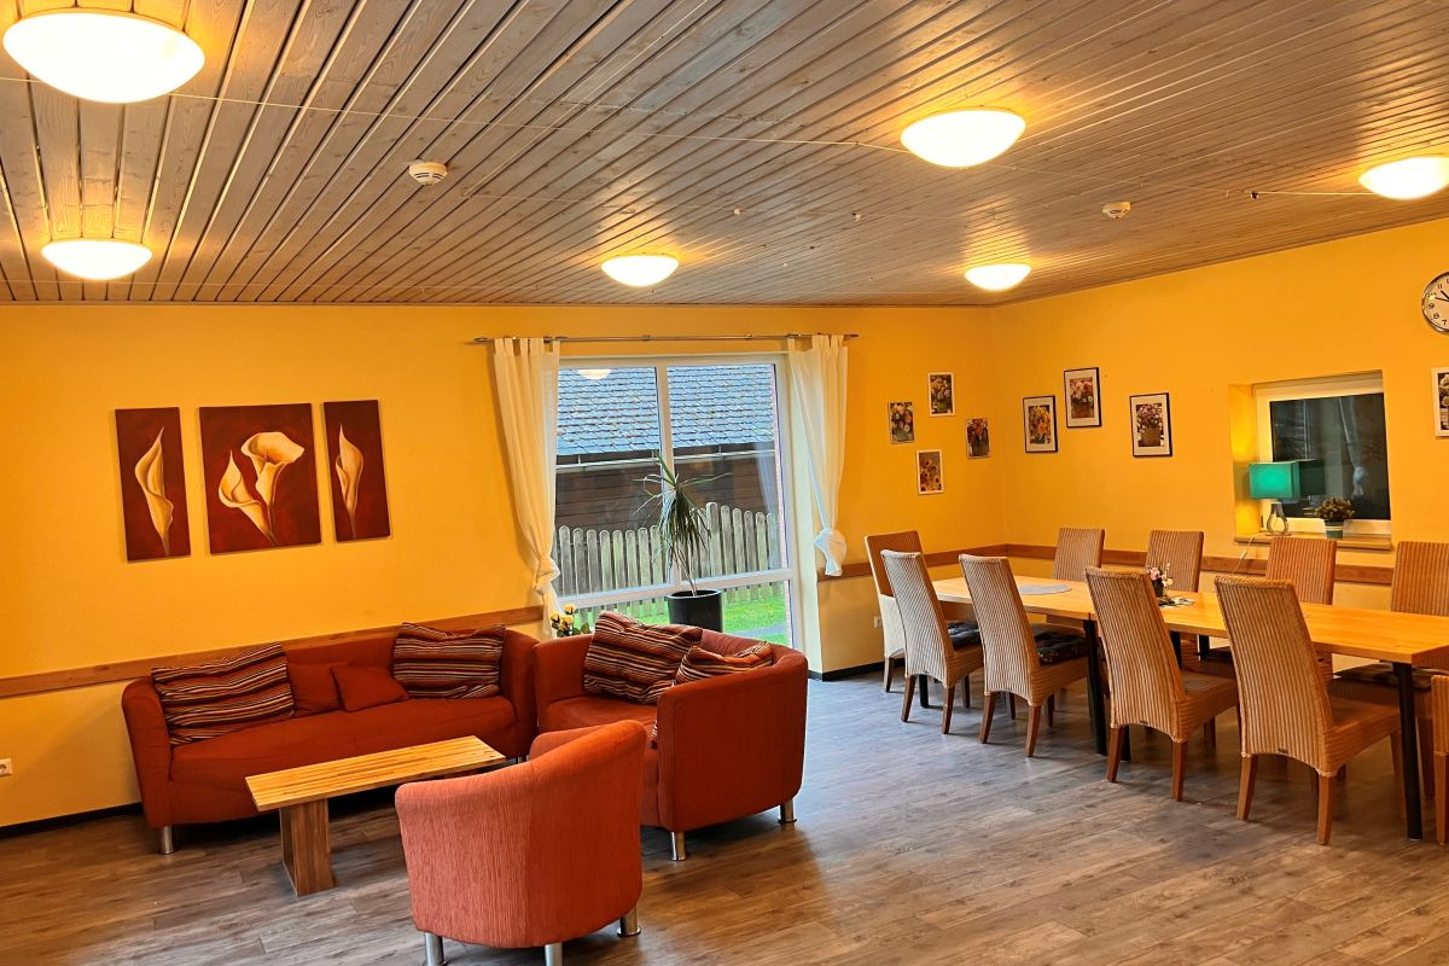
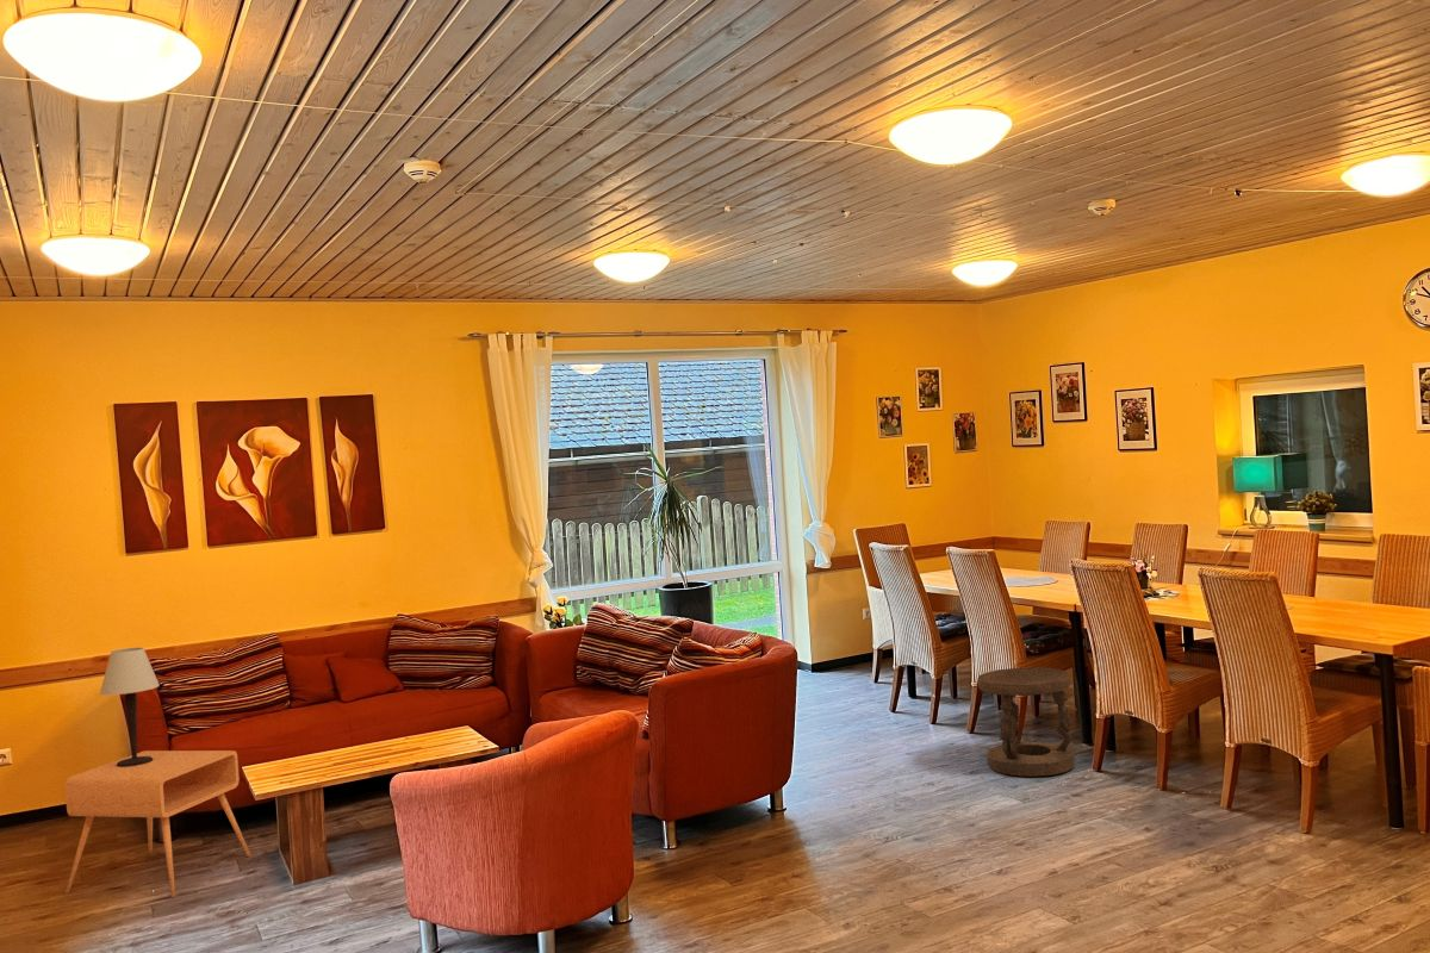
+ stool [977,667,1076,778]
+ table lamp [99,647,161,767]
+ side table [64,749,251,898]
